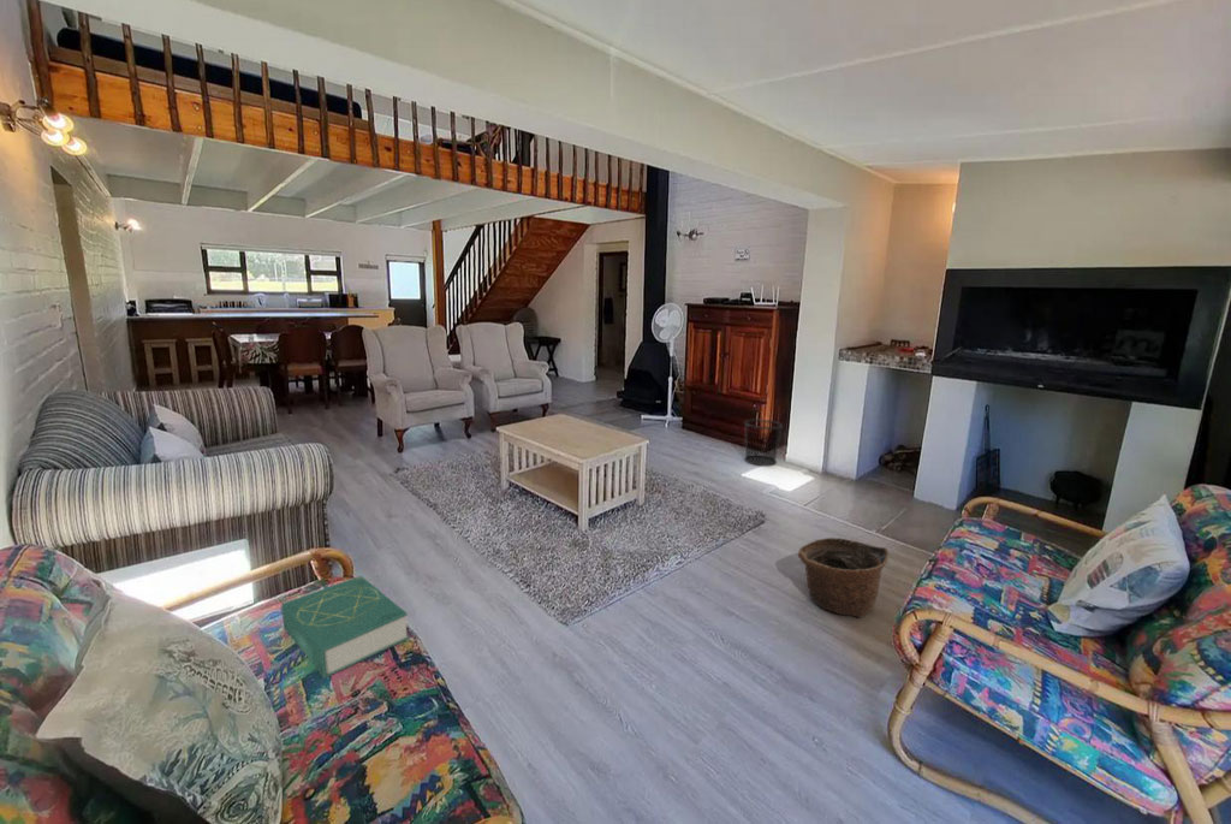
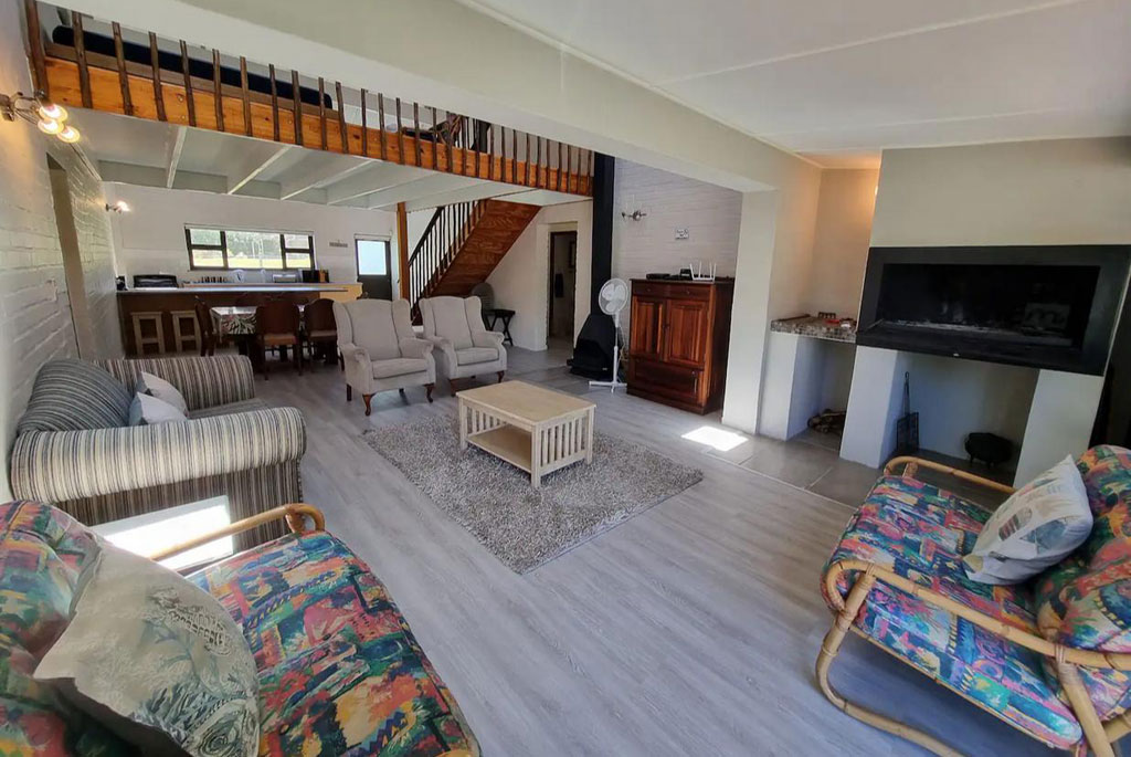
- book [280,575,410,678]
- waste bin [743,419,784,467]
- basket [797,537,890,620]
